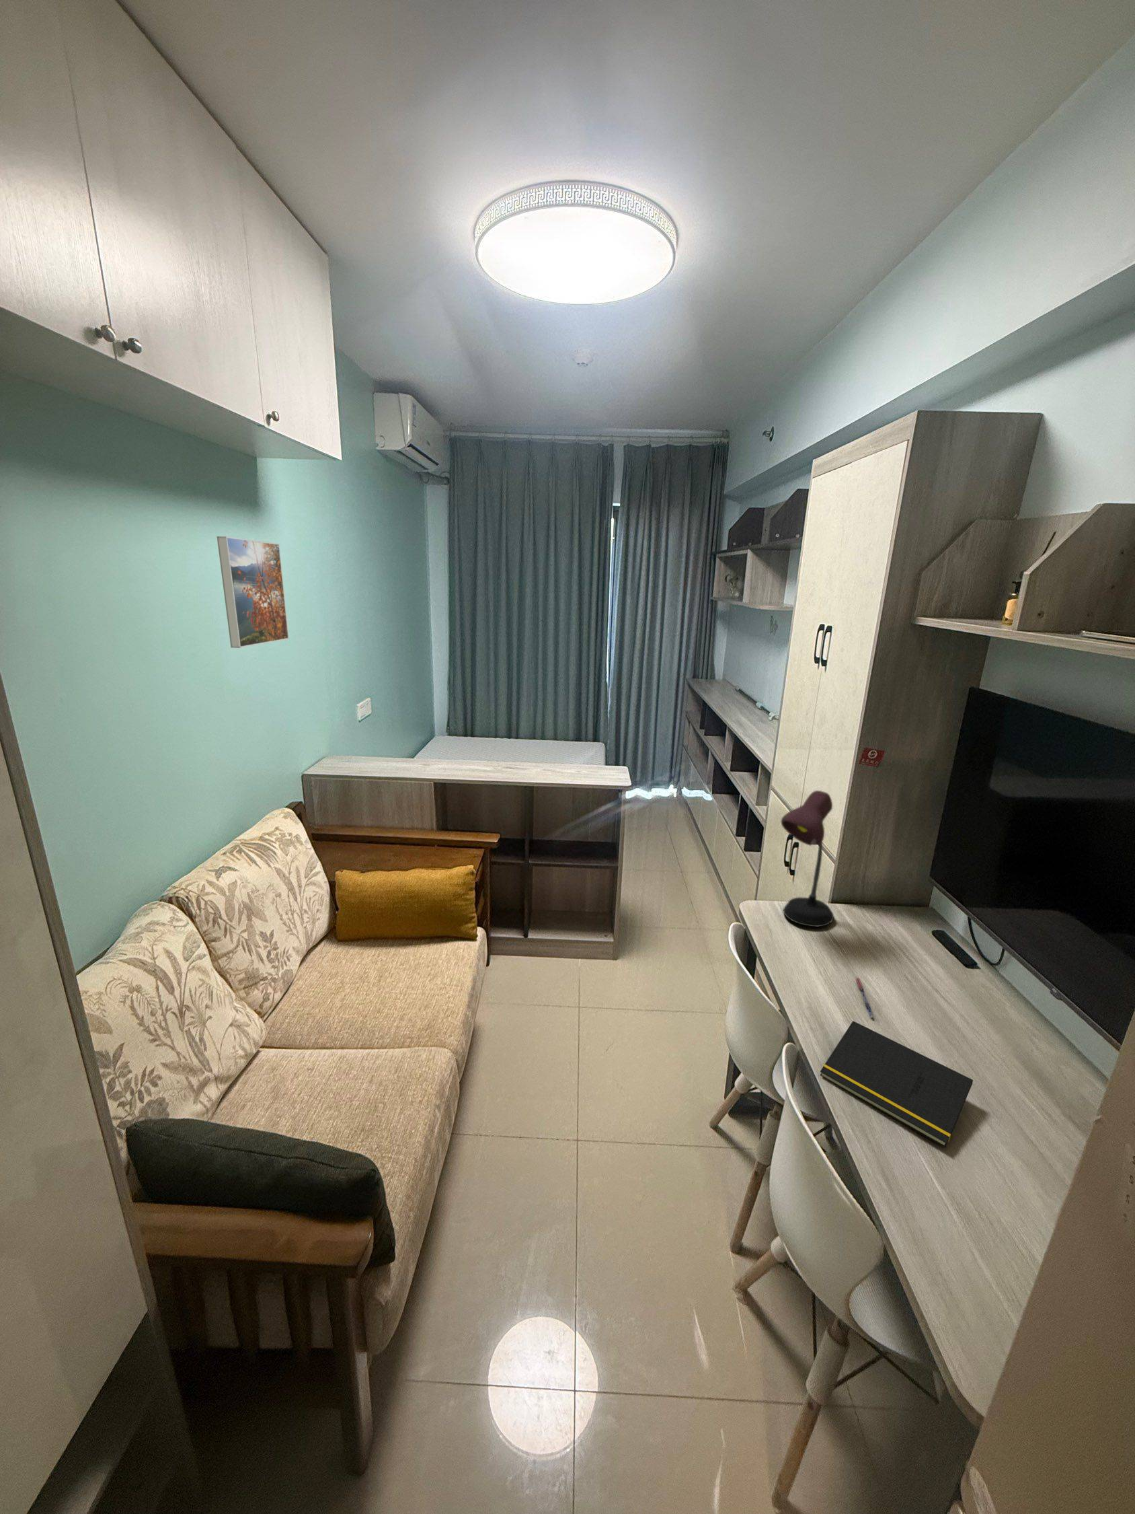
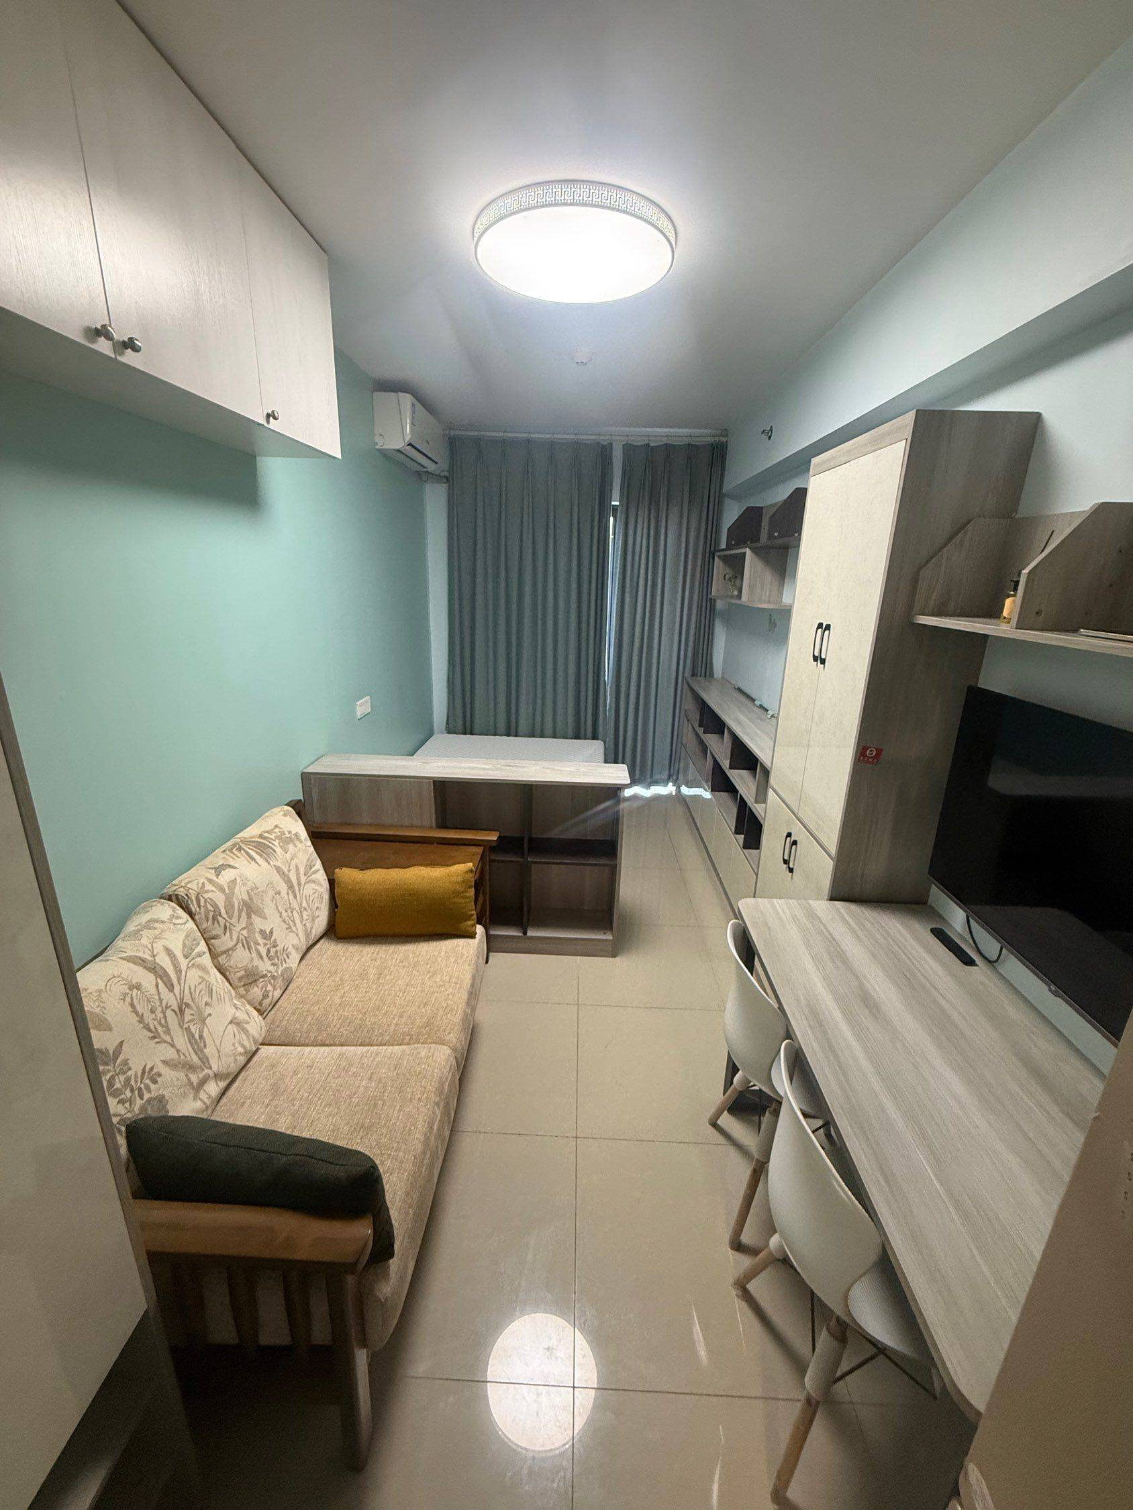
- notepad [819,1020,974,1149]
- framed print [217,536,290,649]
- desk lamp [780,790,835,927]
- pen [855,977,875,1019]
